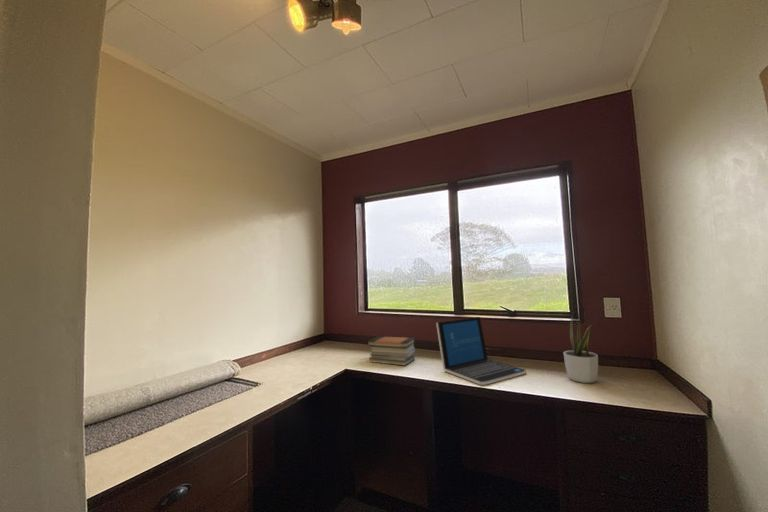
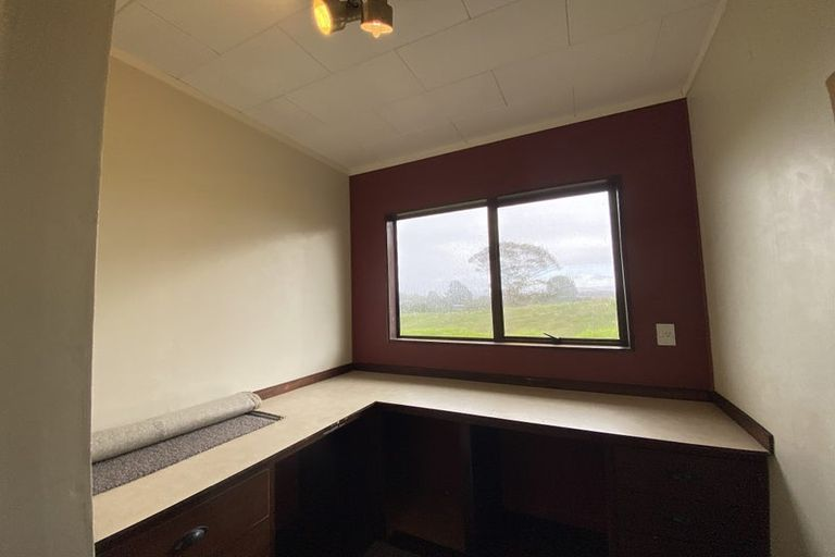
- laptop [435,316,527,386]
- potted plant [562,312,599,384]
- book stack [366,335,416,367]
